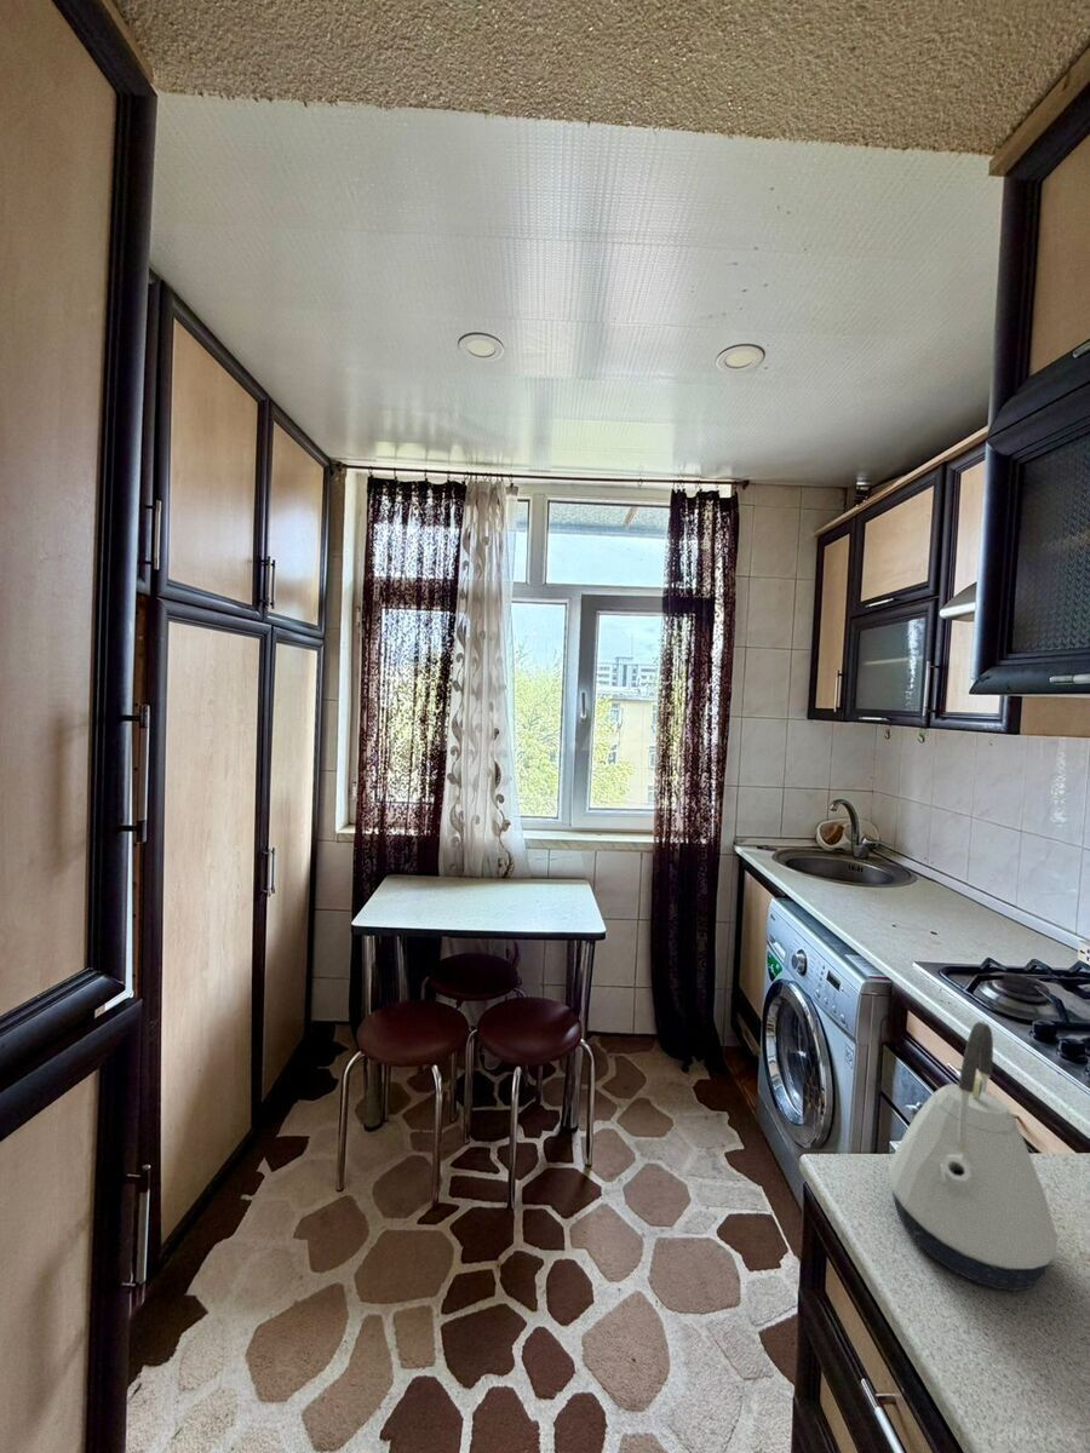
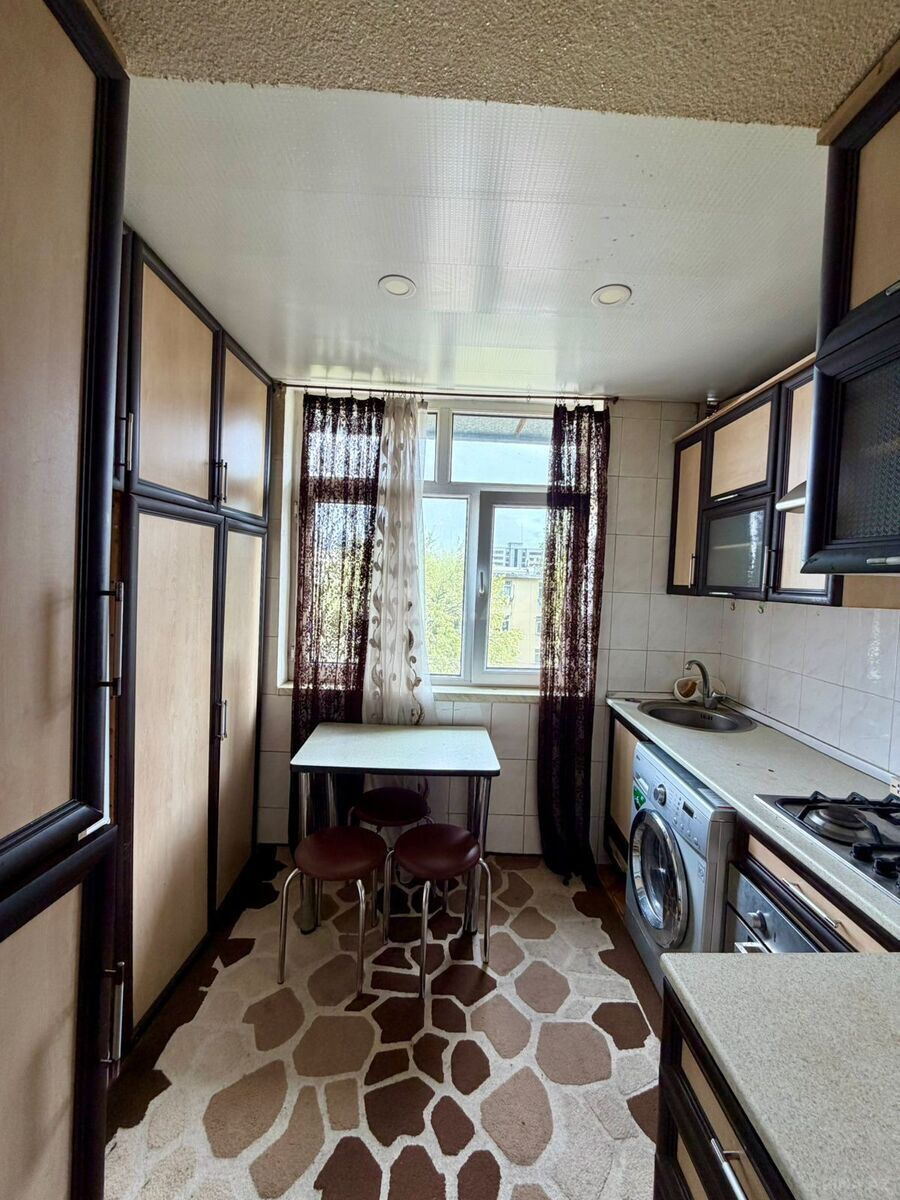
- kettle [888,1021,1059,1292]
